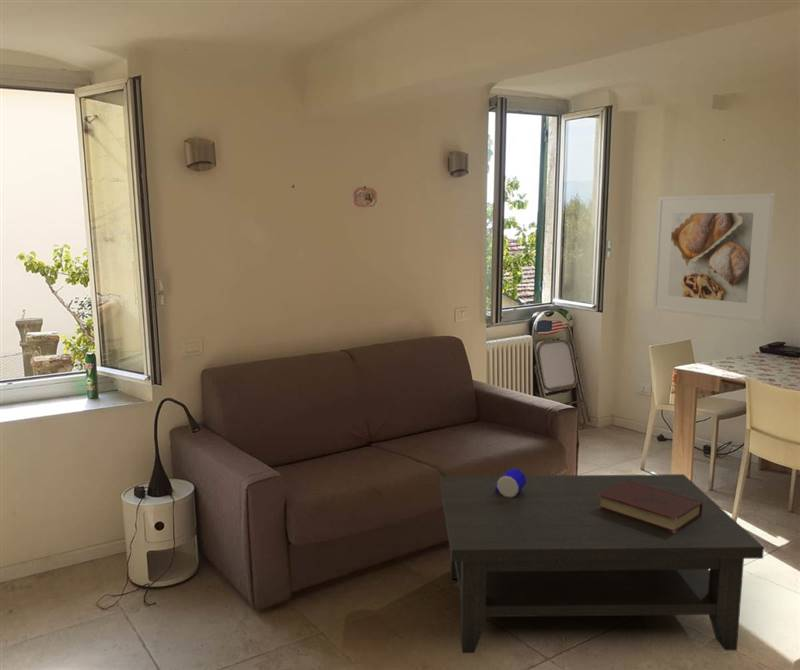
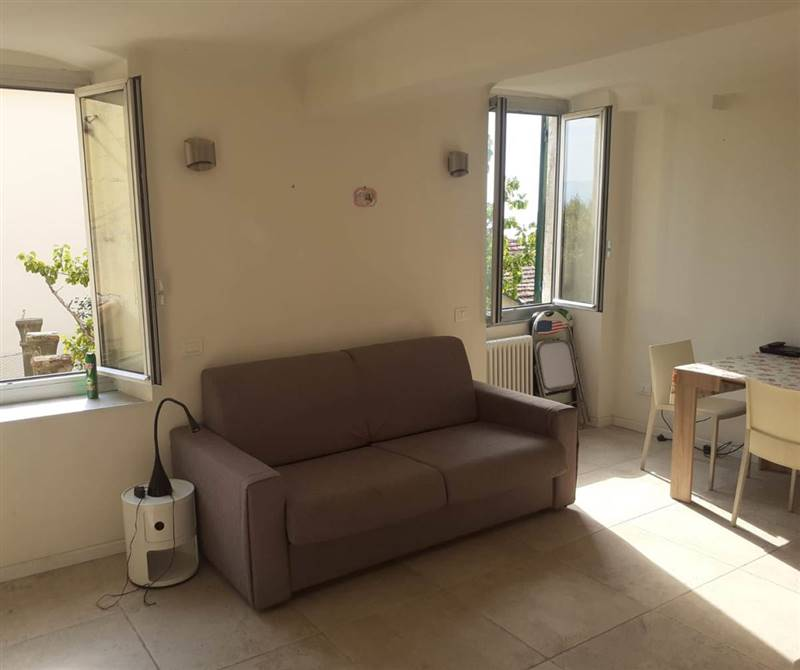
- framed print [652,192,775,324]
- coffee table [439,467,765,654]
